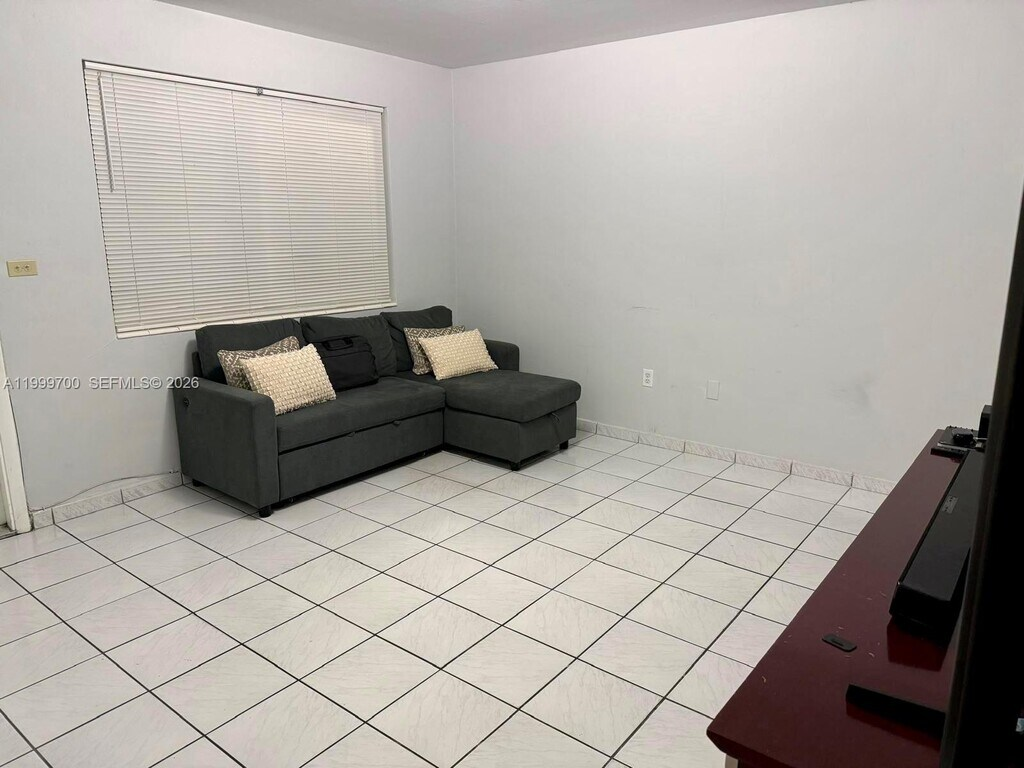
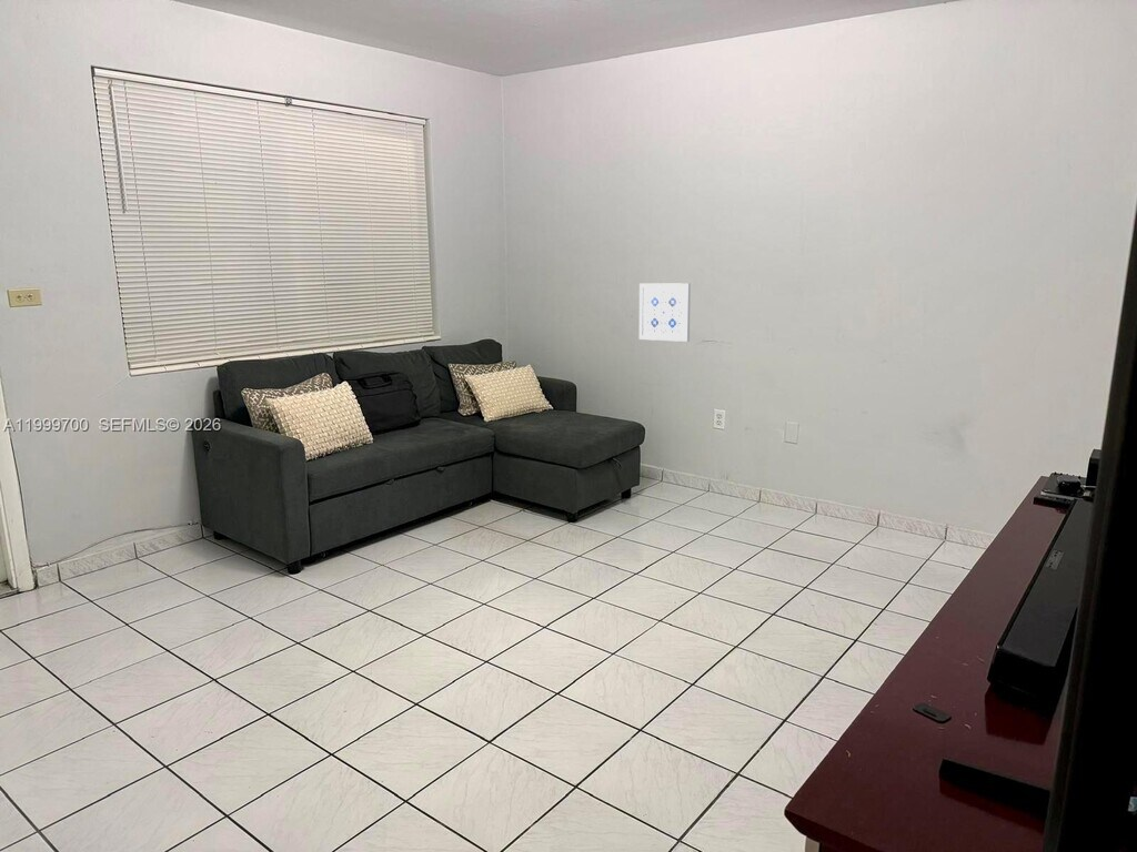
+ wall art [638,282,692,343]
